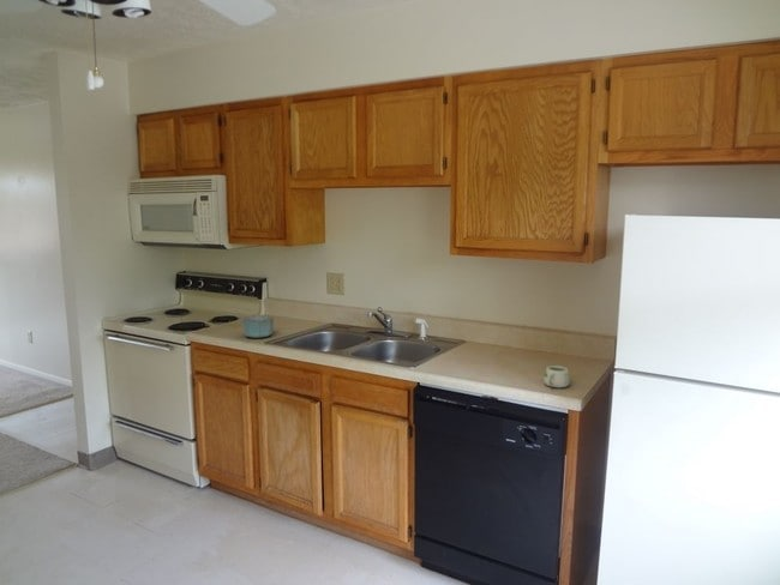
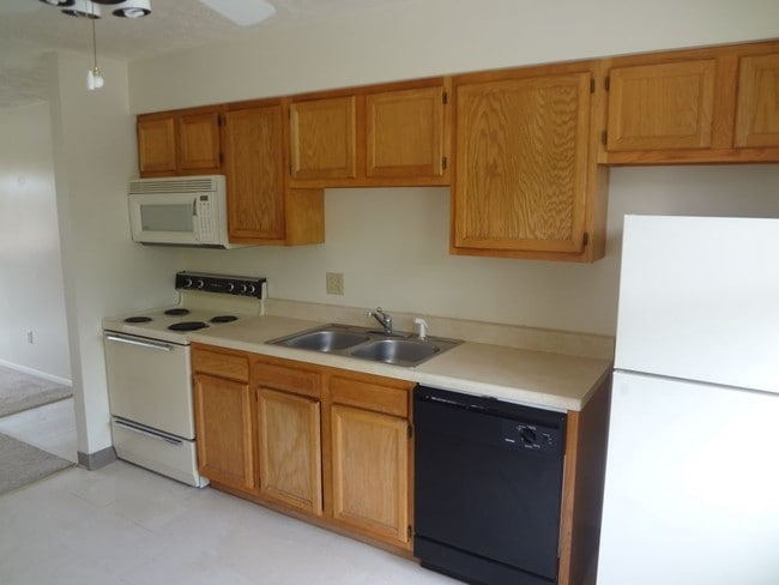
- bowl [241,314,275,339]
- mug [542,364,571,388]
